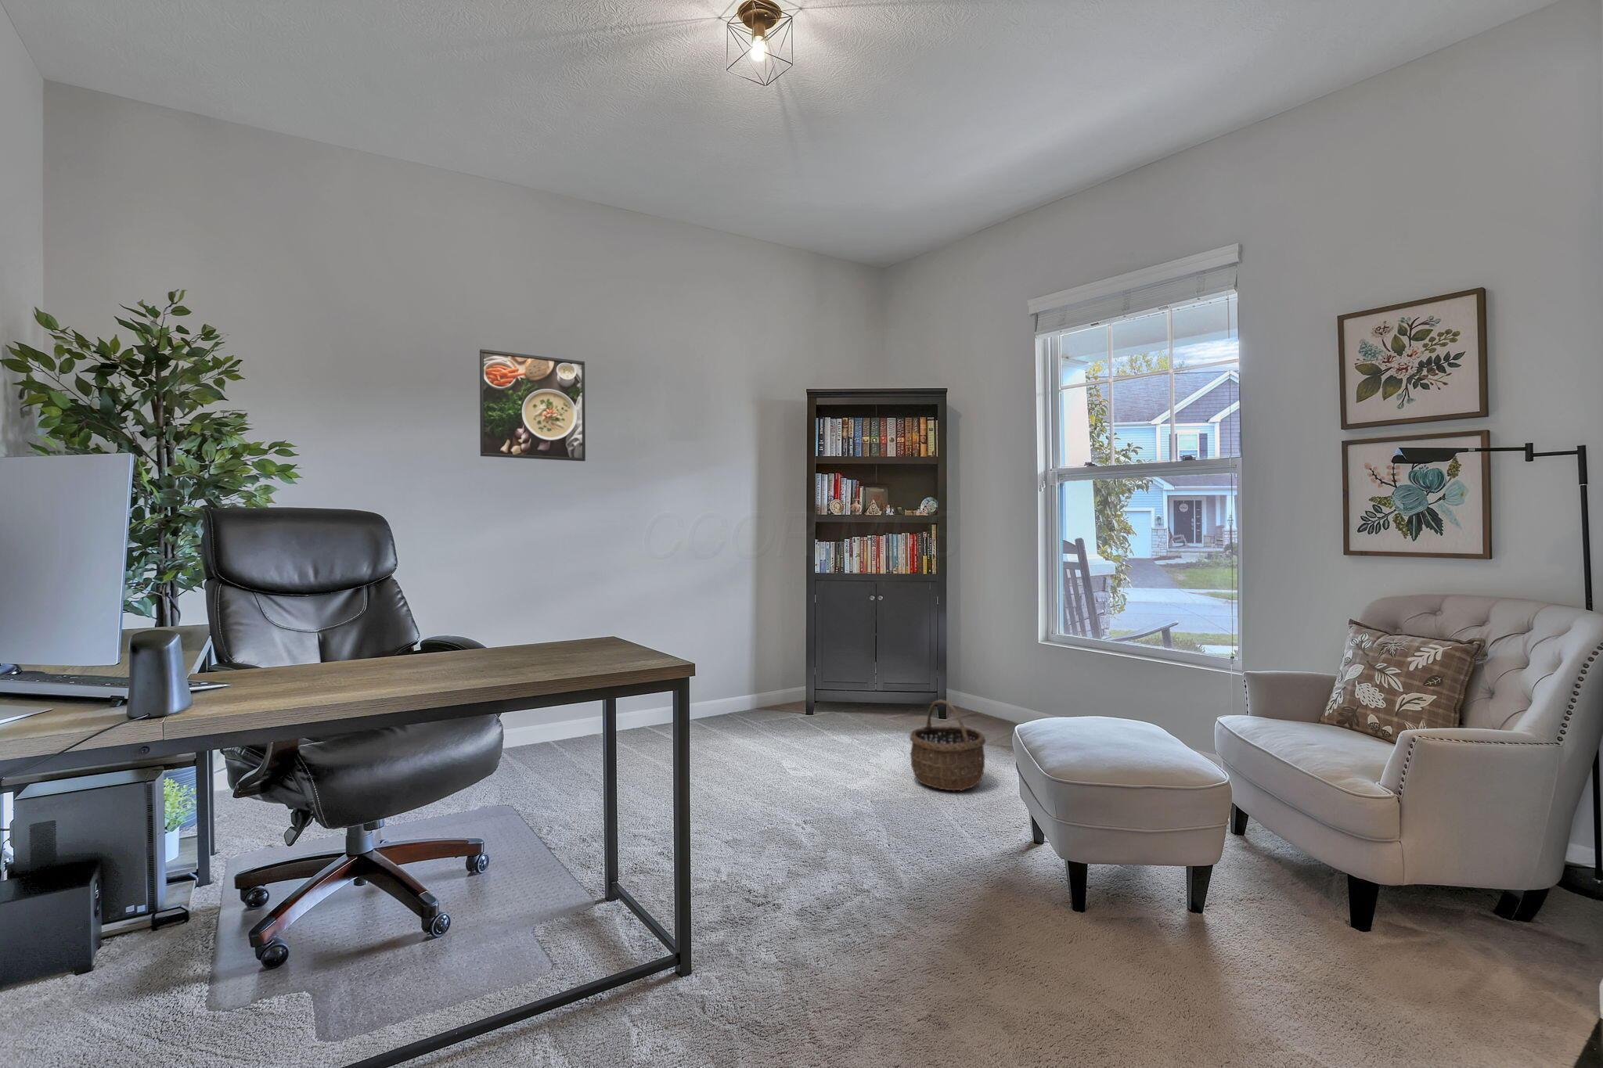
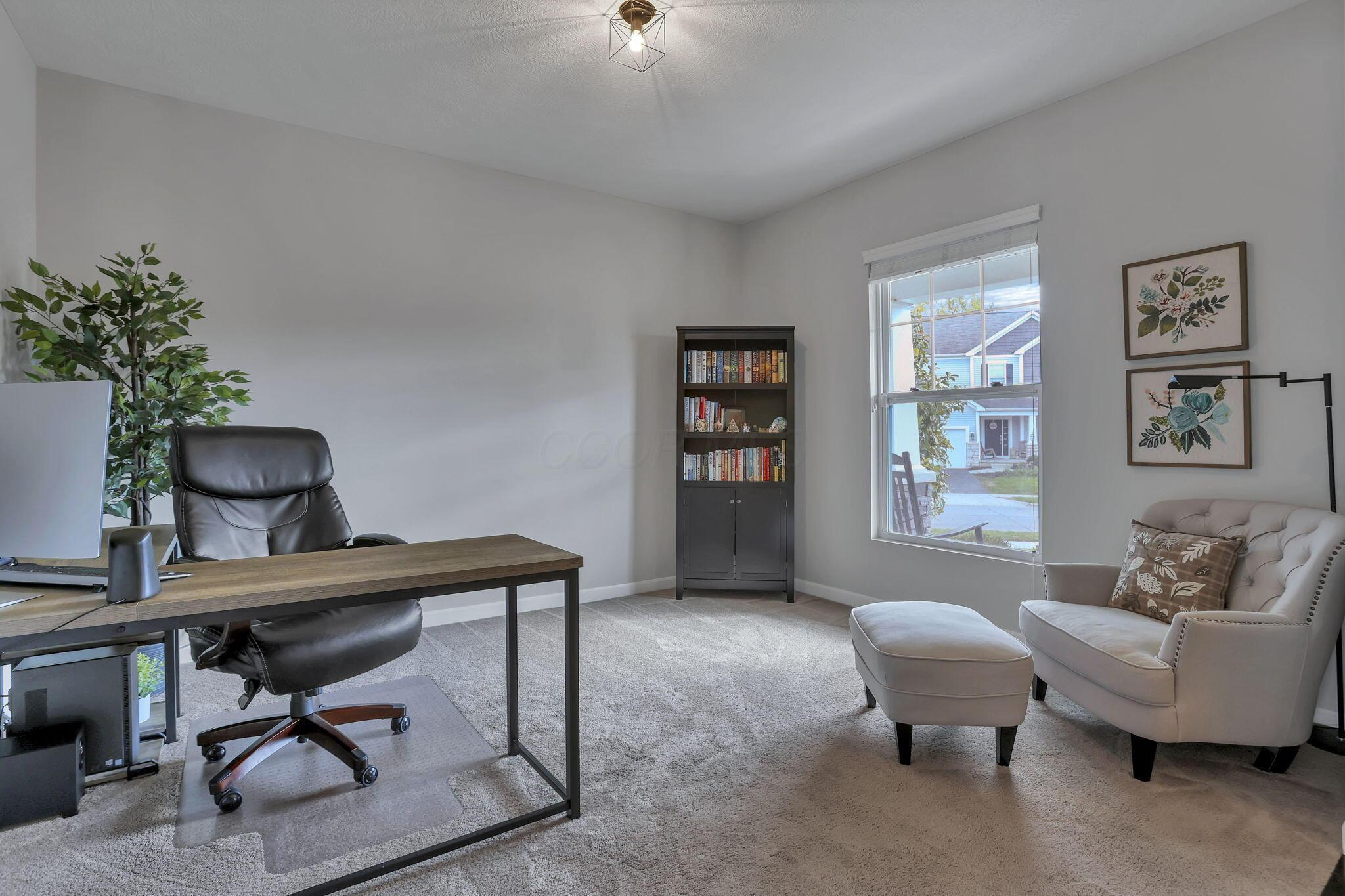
- wicker basket [908,700,986,791]
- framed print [479,348,586,461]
